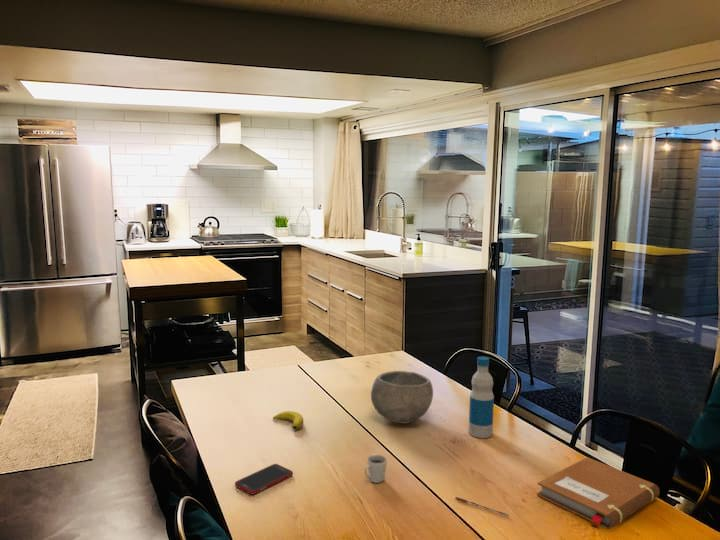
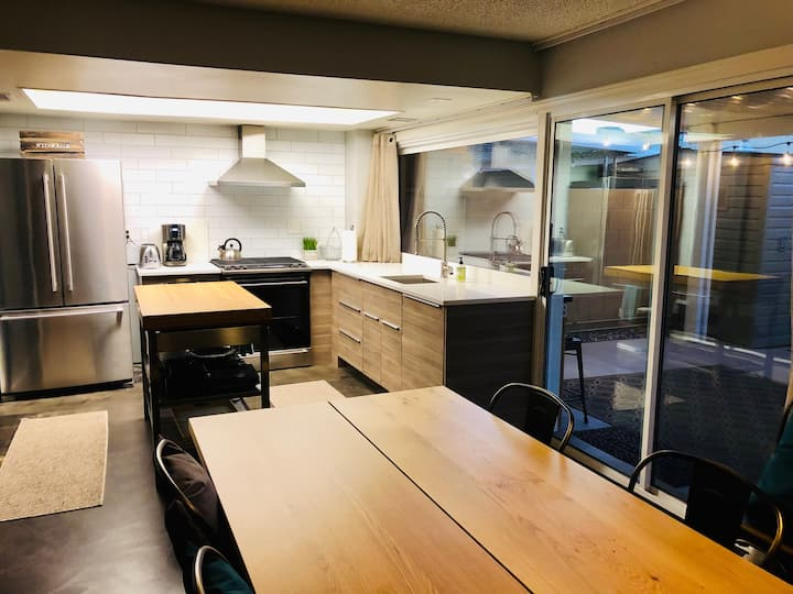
- cup [363,453,388,484]
- notebook [536,456,661,530]
- pen [454,496,510,517]
- cell phone [234,463,294,495]
- bottle [468,356,495,439]
- banana [272,410,304,431]
- bowl [370,370,434,425]
